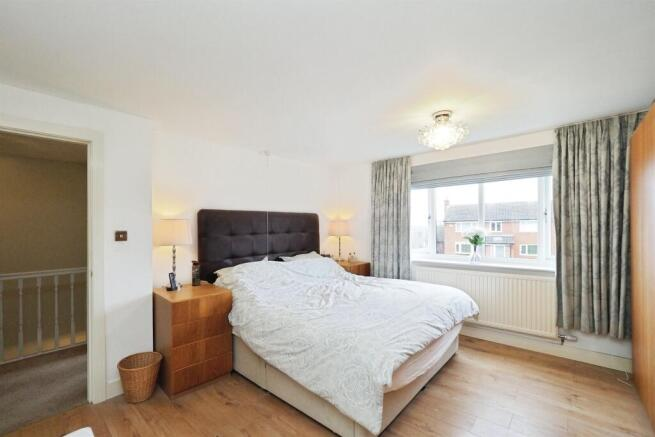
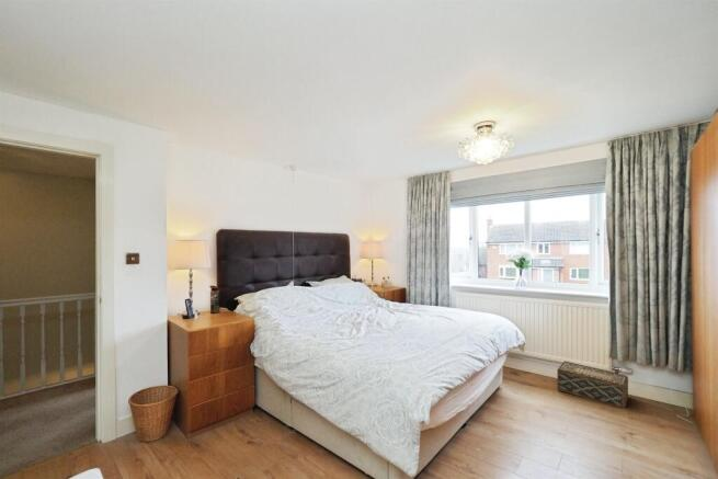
+ woven basket [556,361,629,409]
